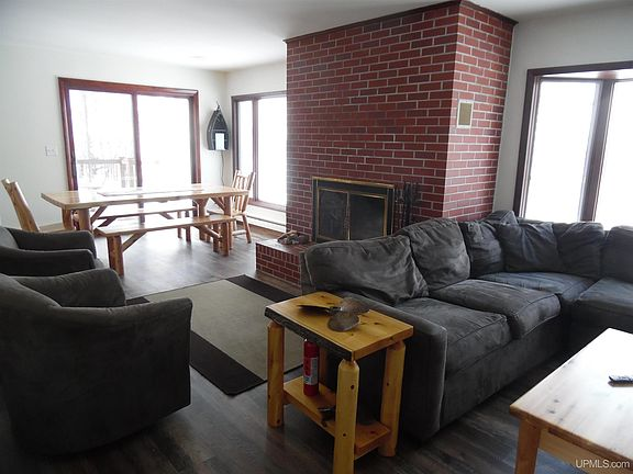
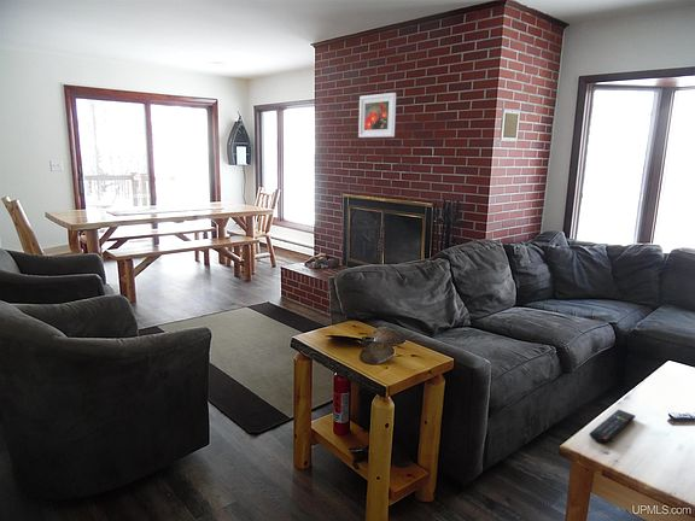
+ remote control [588,409,637,444]
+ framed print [357,92,397,139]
